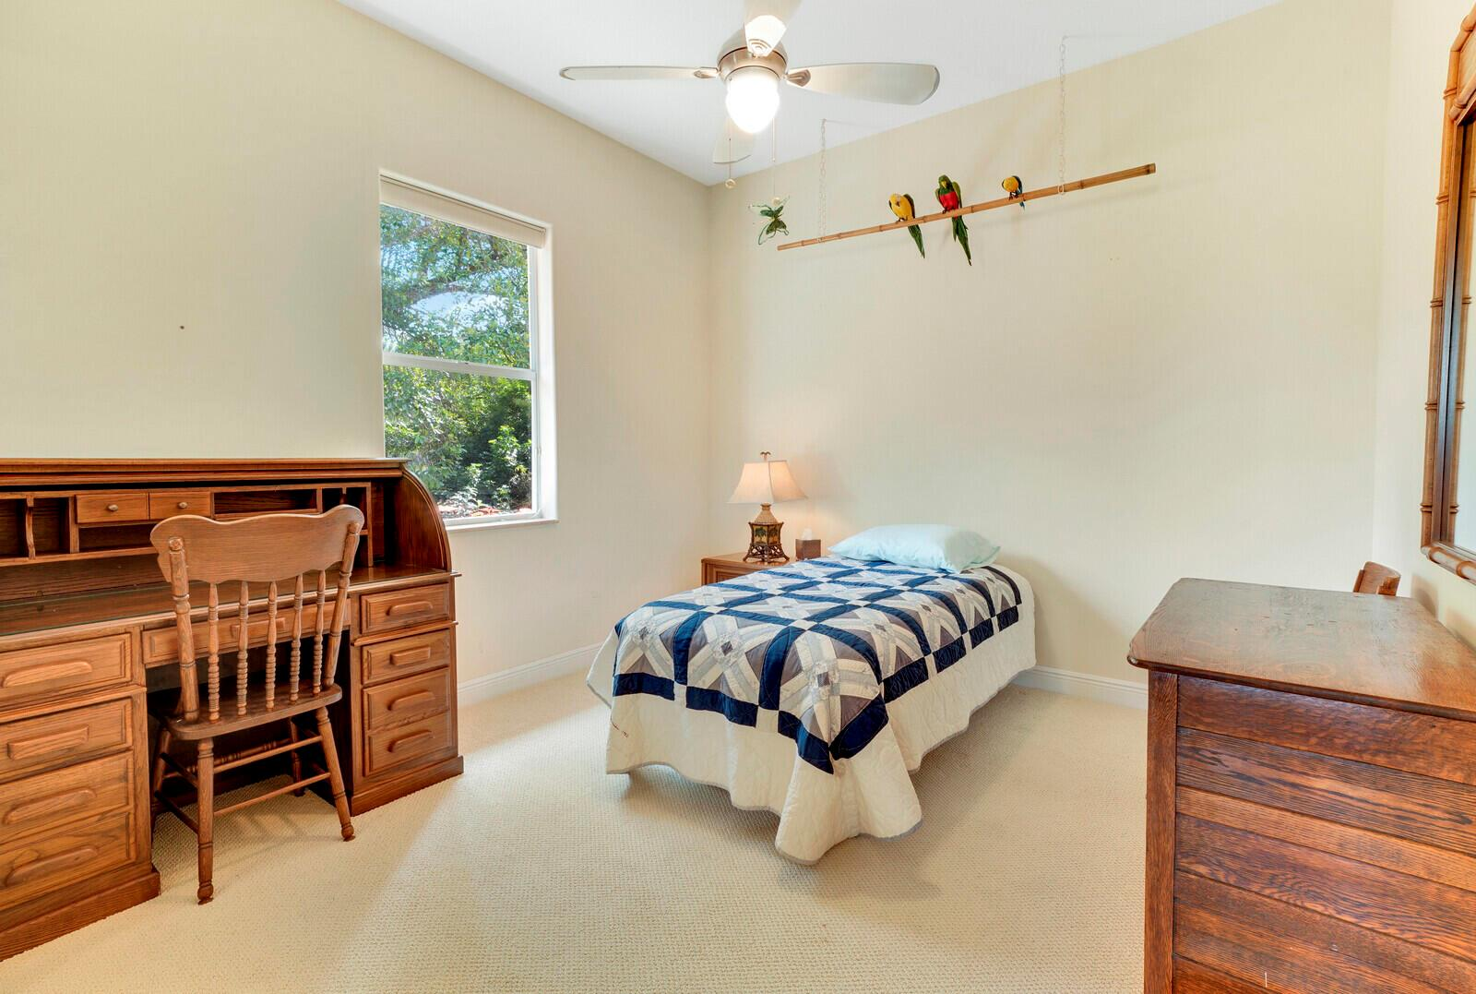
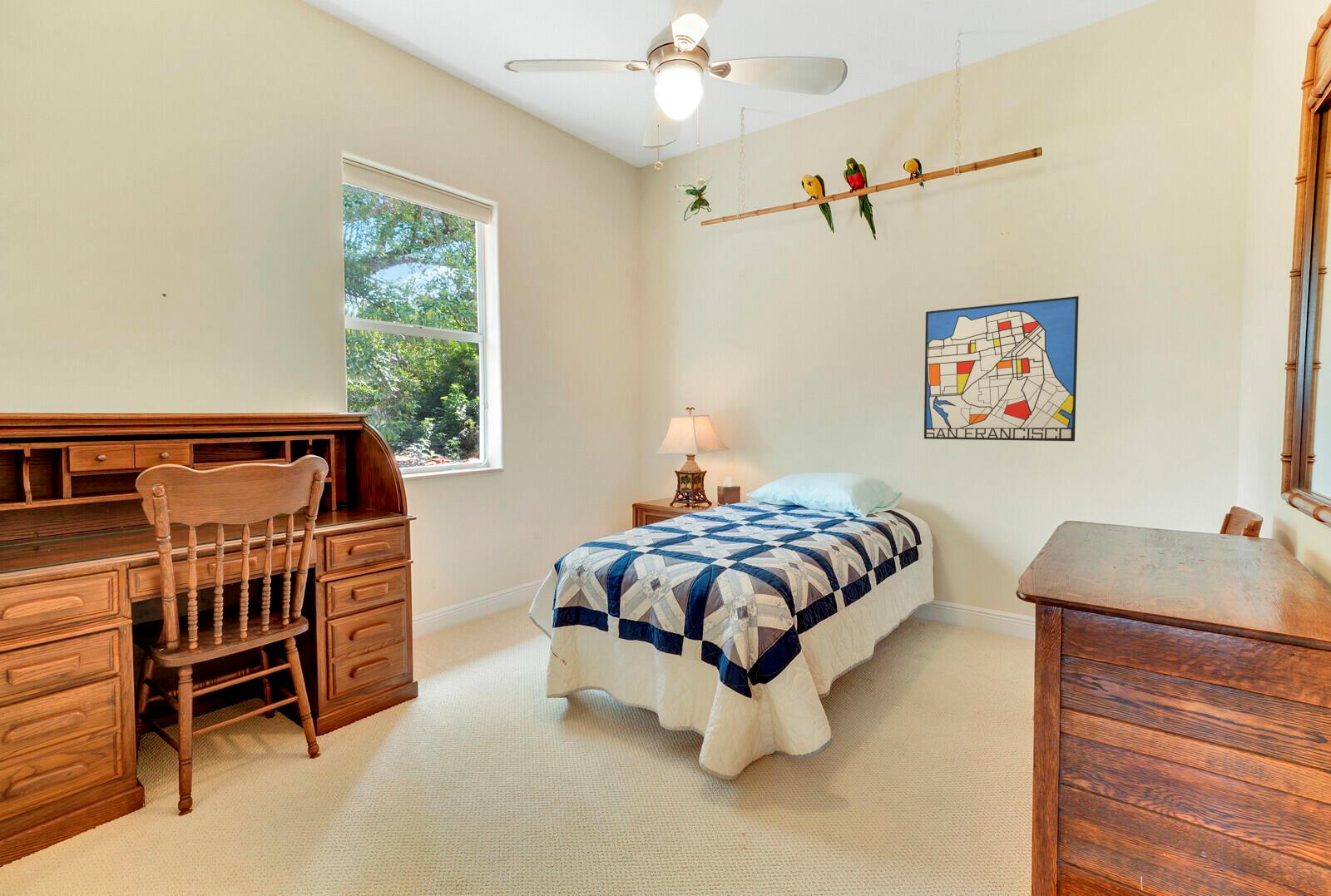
+ wall art [923,295,1080,442]
